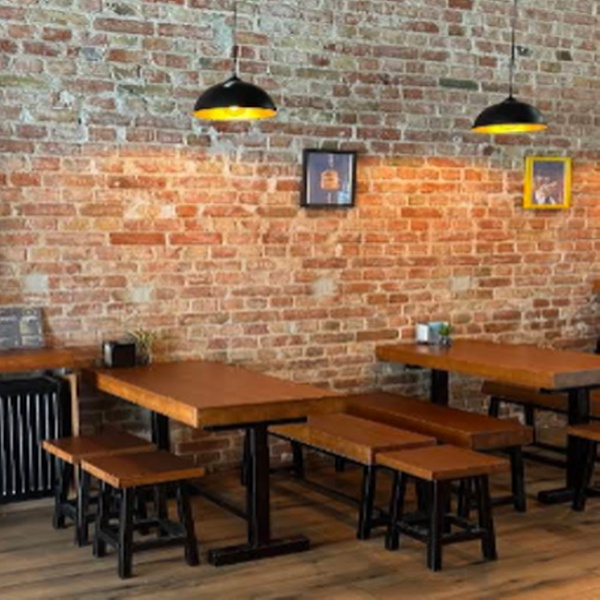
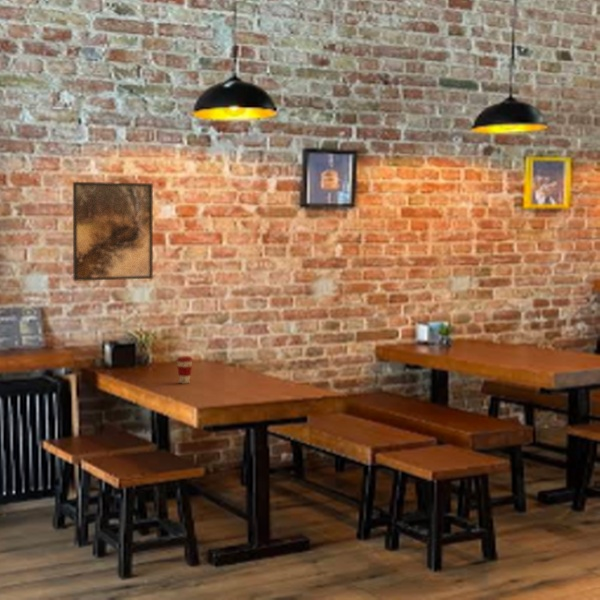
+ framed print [72,181,154,282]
+ coffee cup [176,355,194,385]
